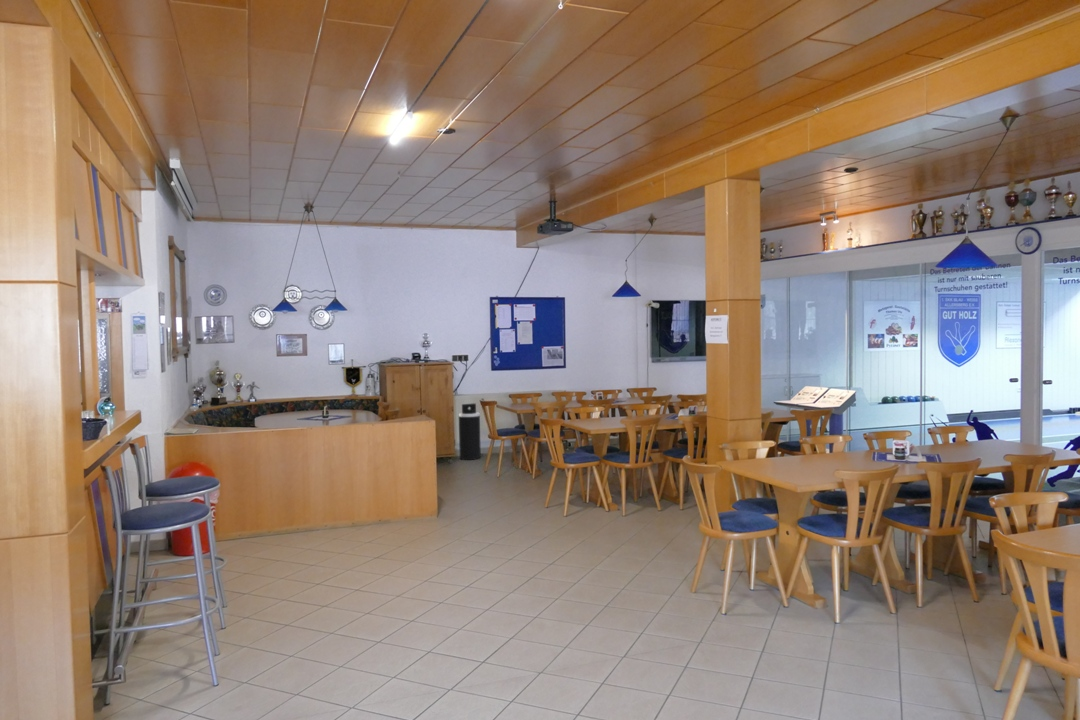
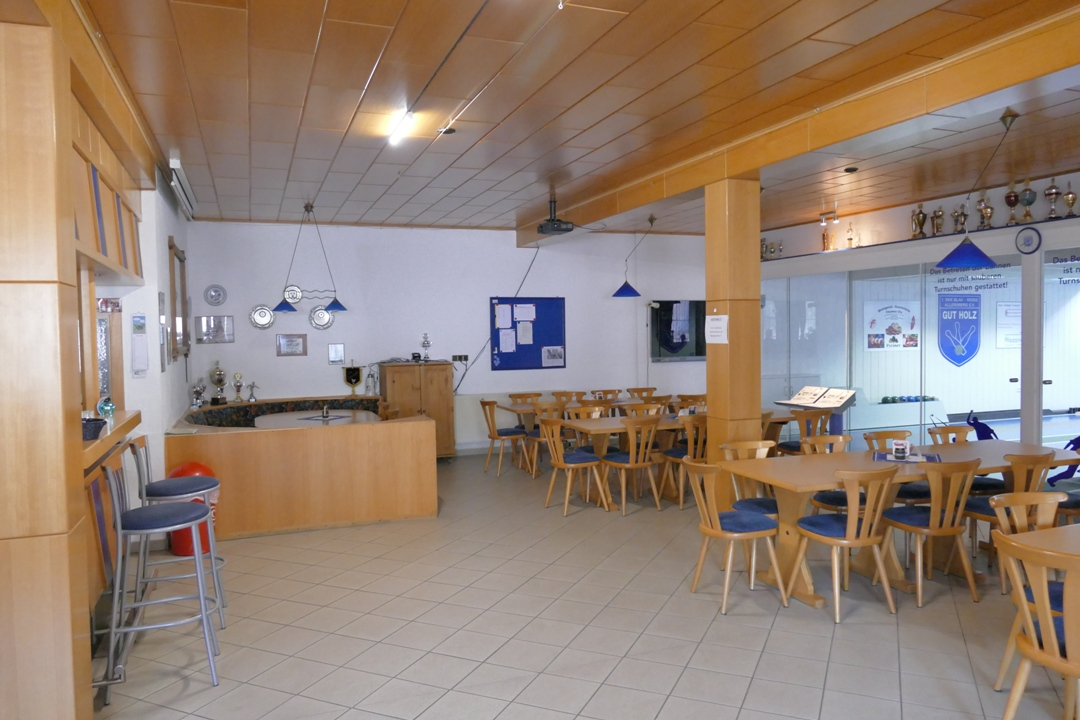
- trash can [458,402,482,461]
